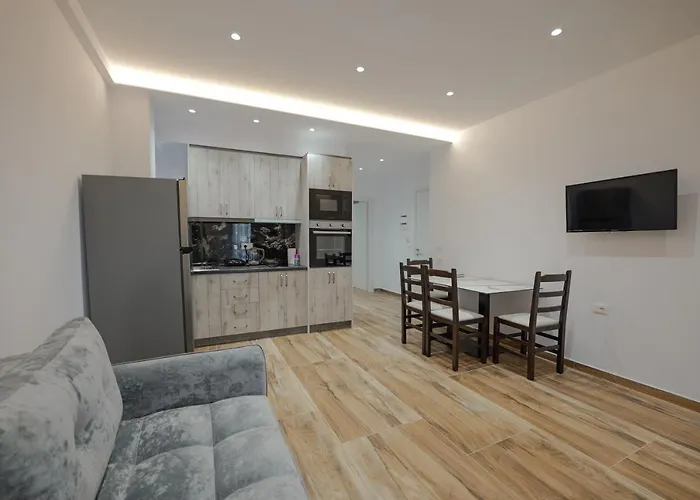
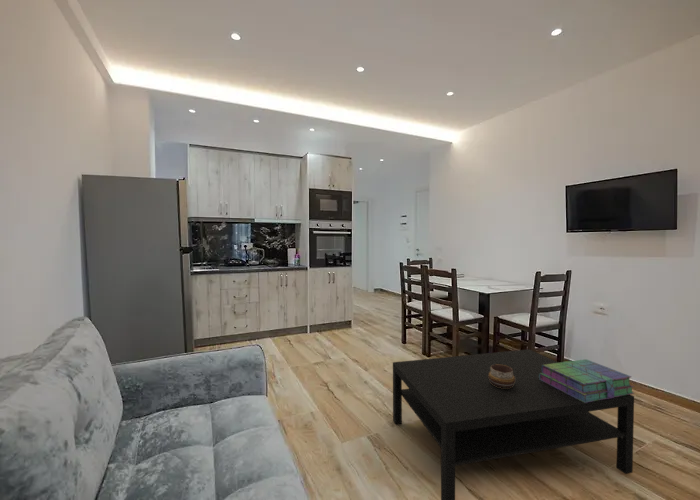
+ coffee table [392,348,635,500]
+ decorative bowl [488,364,515,388]
+ stack of books [539,358,635,403]
